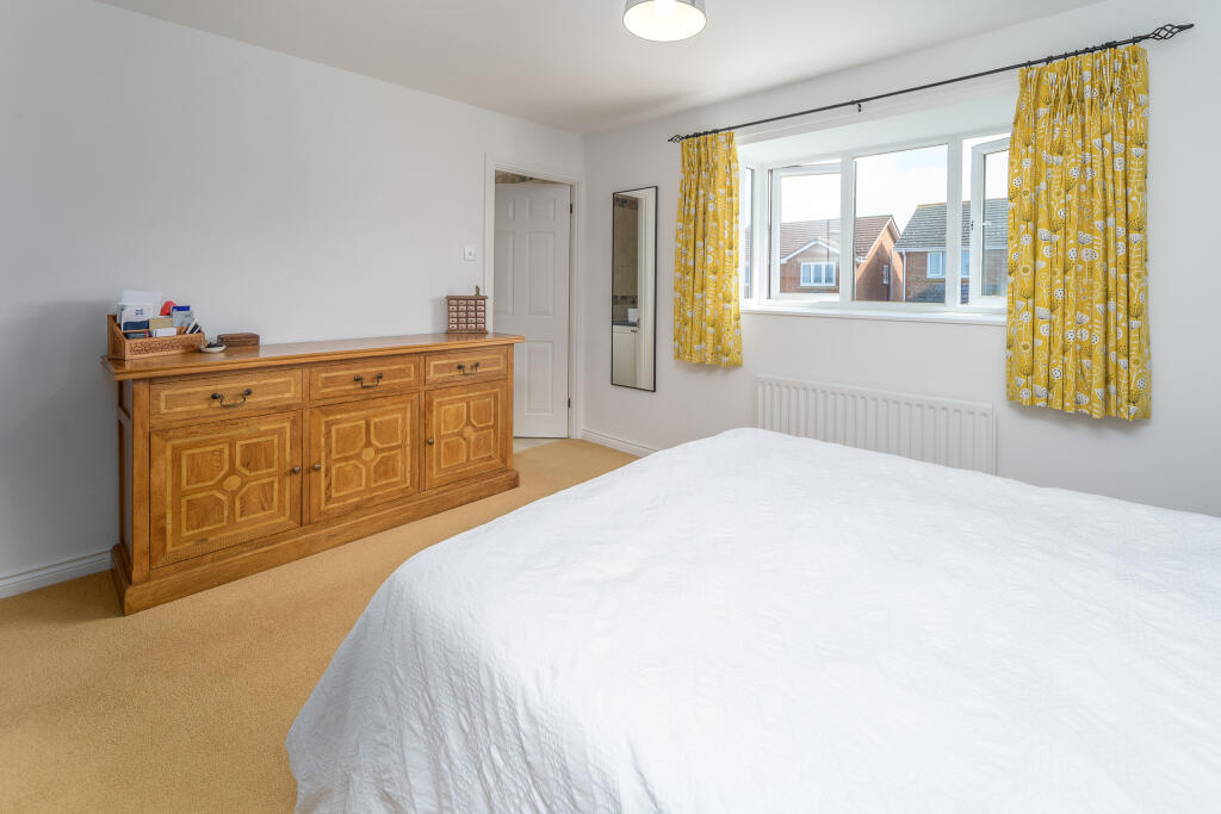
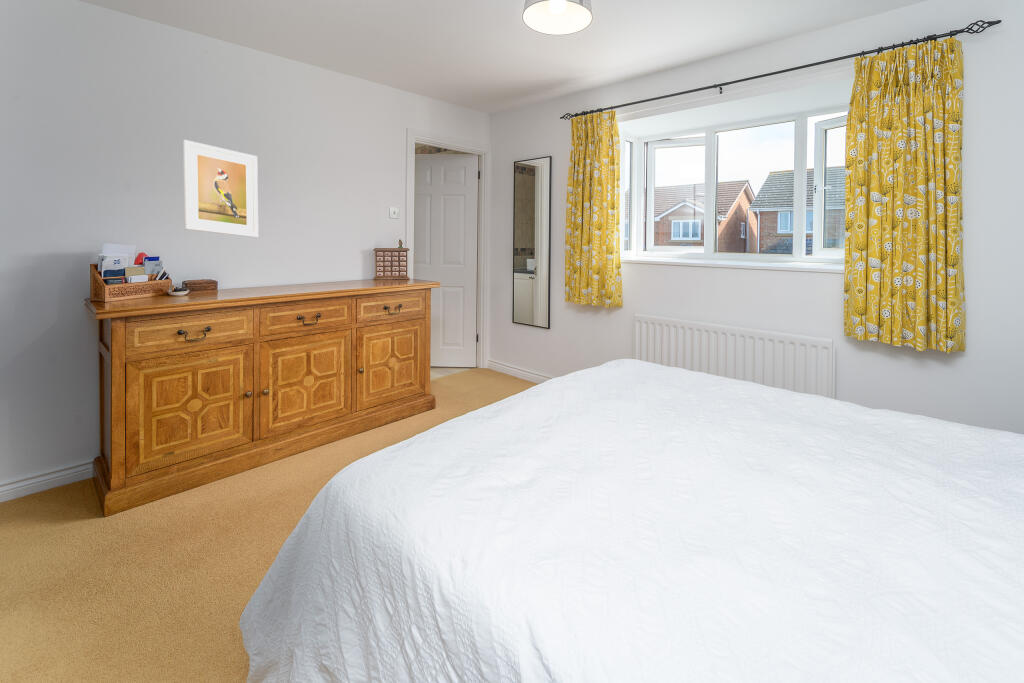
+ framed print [182,139,259,239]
